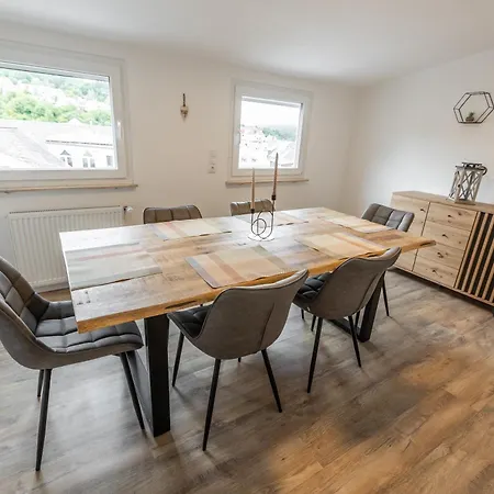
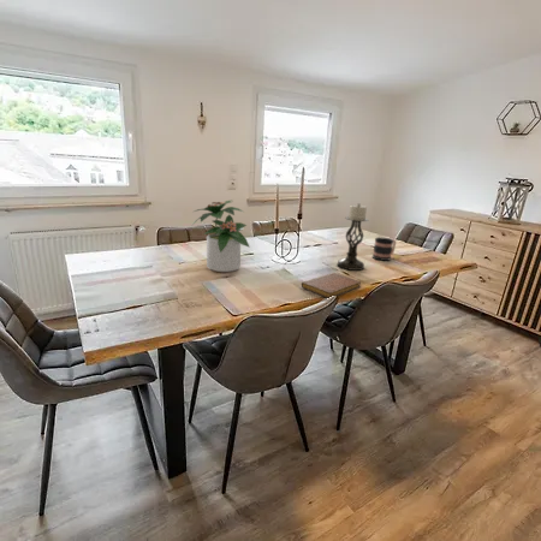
+ notebook [301,272,362,299]
+ candle holder [335,202,370,272]
+ potted plant [189,198,251,273]
+ mug [371,236,397,262]
